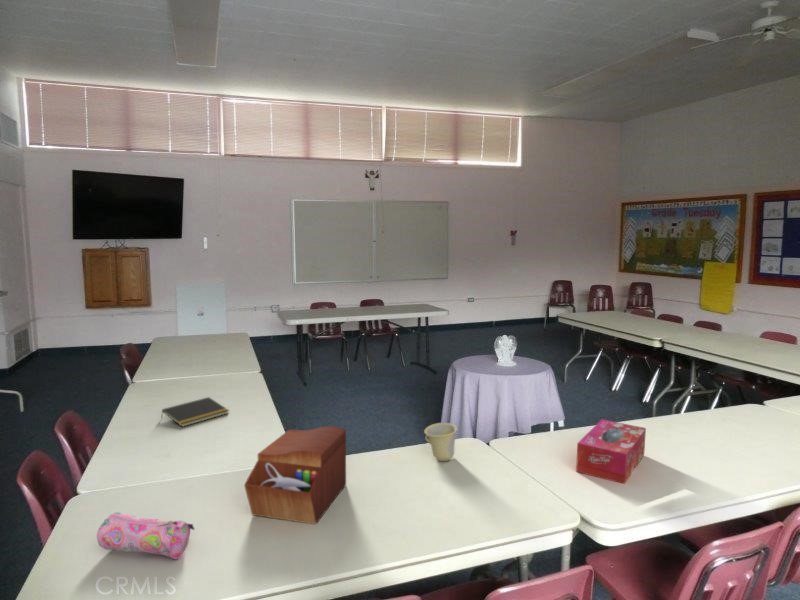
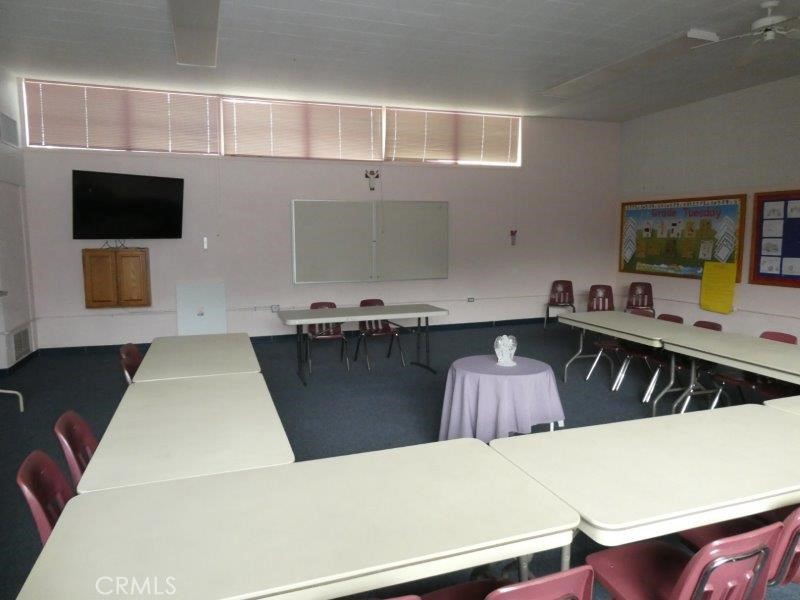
- notepad [160,396,230,428]
- tissue box [575,418,647,485]
- sewing box [243,425,347,525]
- pencil case [96,511,196,561]
- cup [423,422,459,462]
